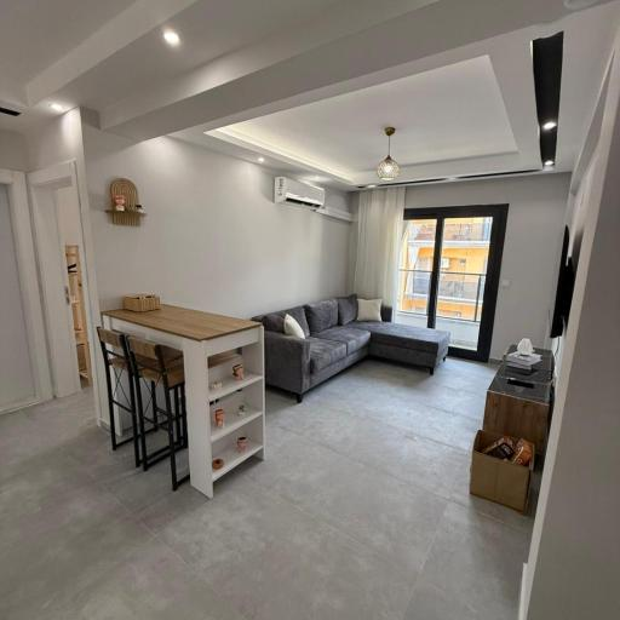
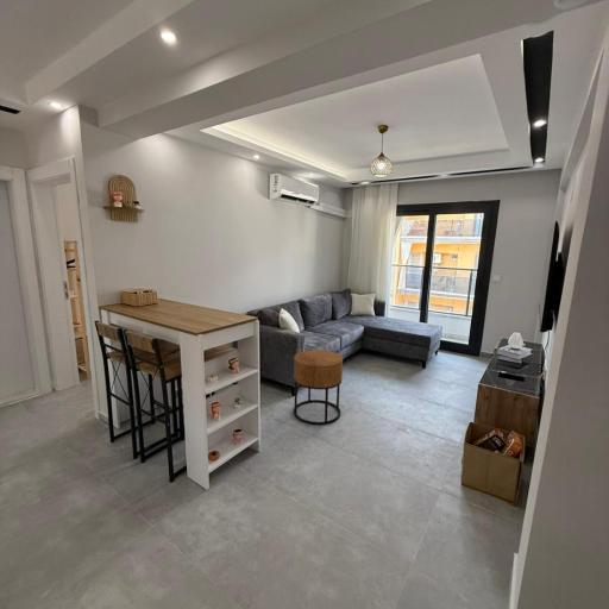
+ side table [293,349,344,426]
